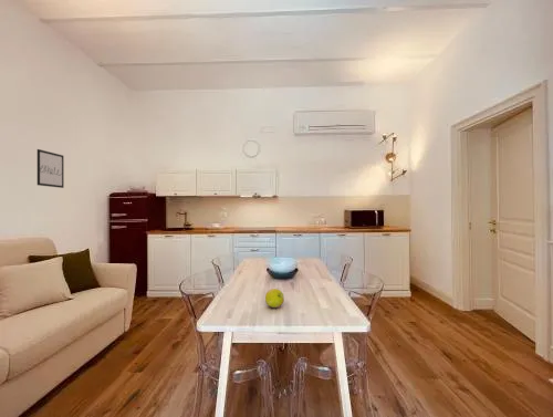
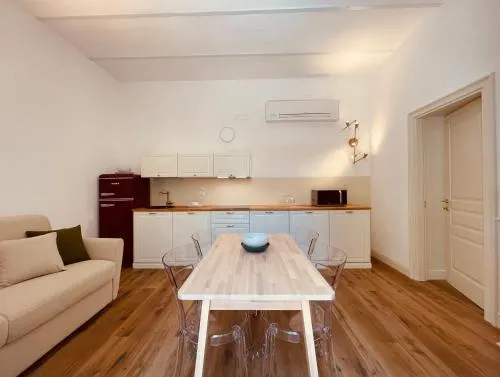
- fruit [264,288,285,309]
- wall art [36,148,65,189]
